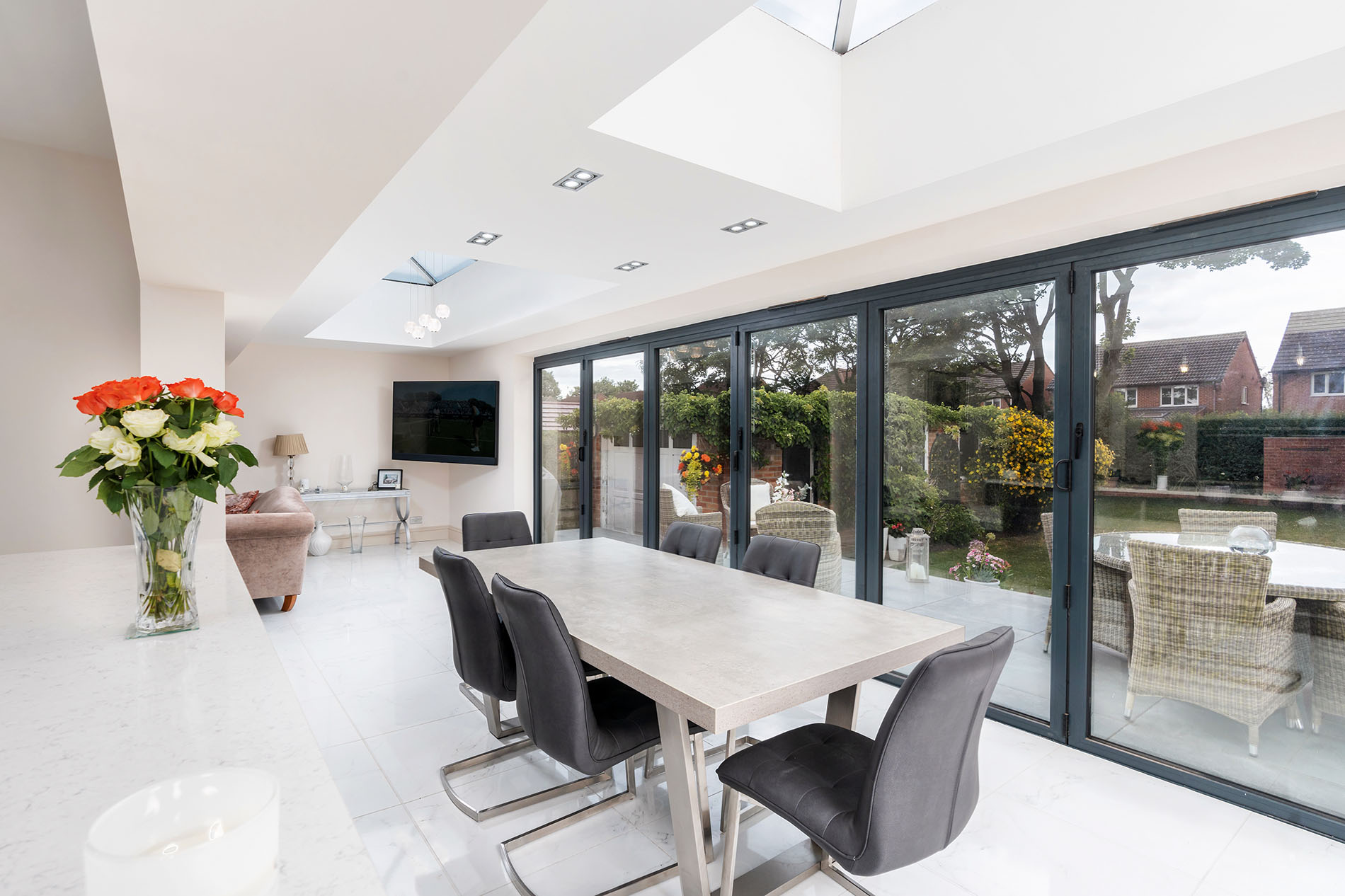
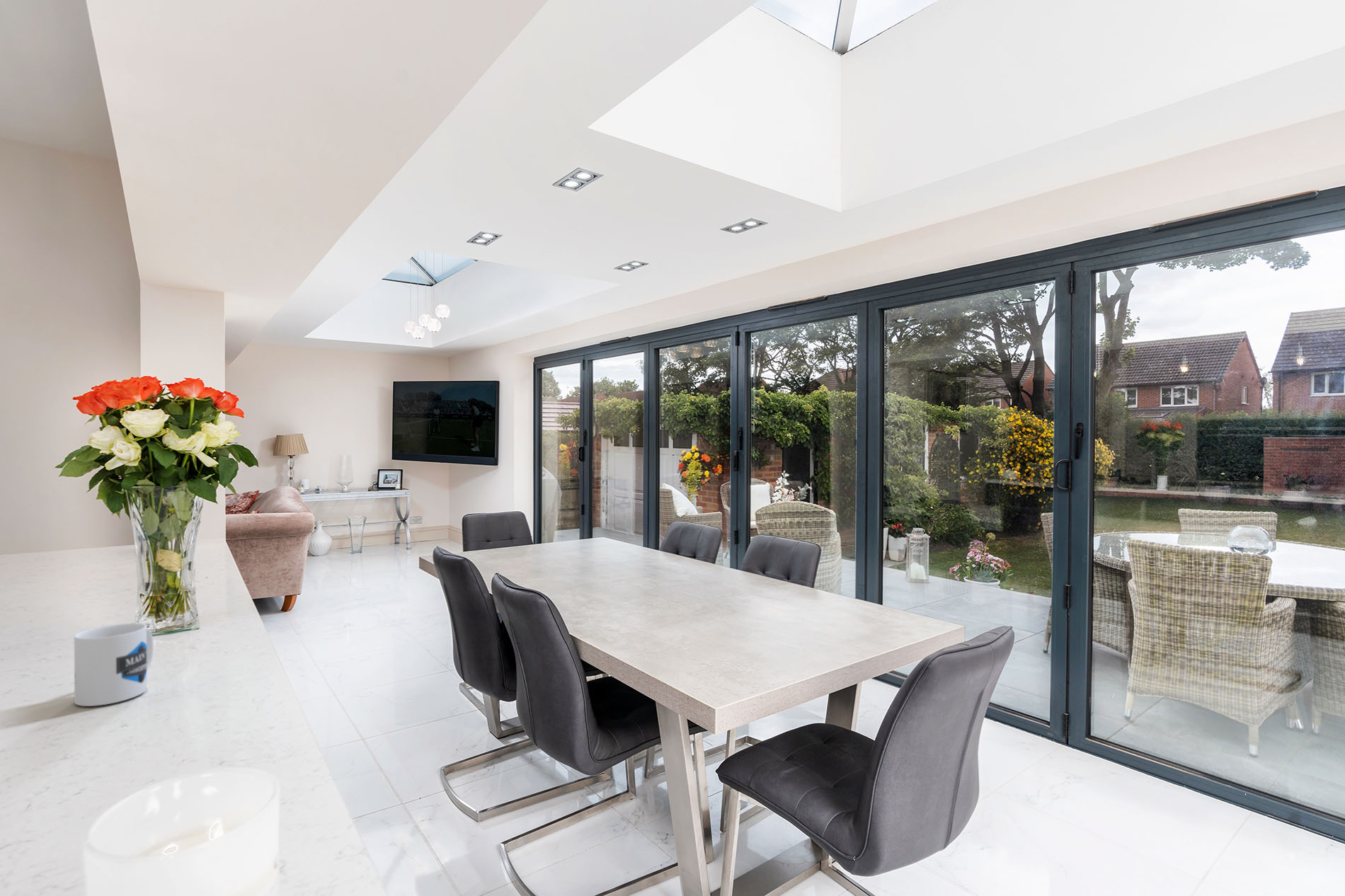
+ mug [74,623,154,707]
